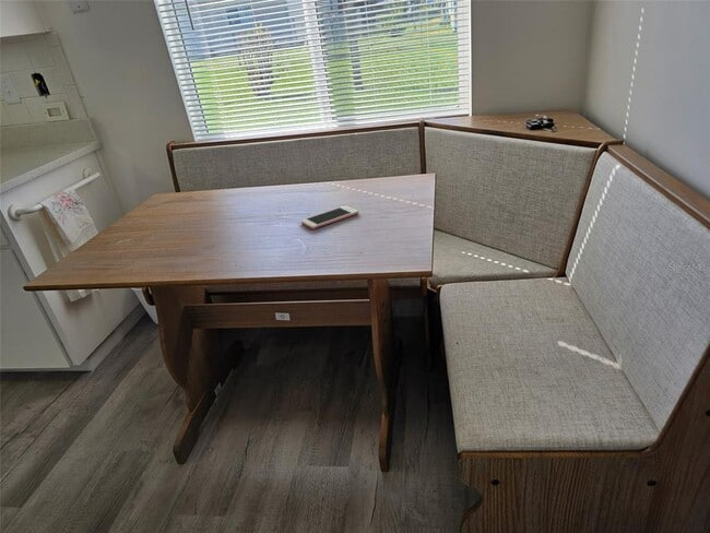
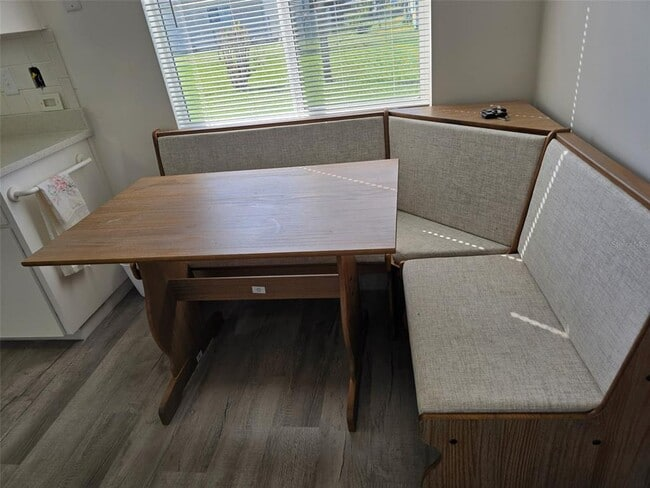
- cell phone [300,204,360,229]
